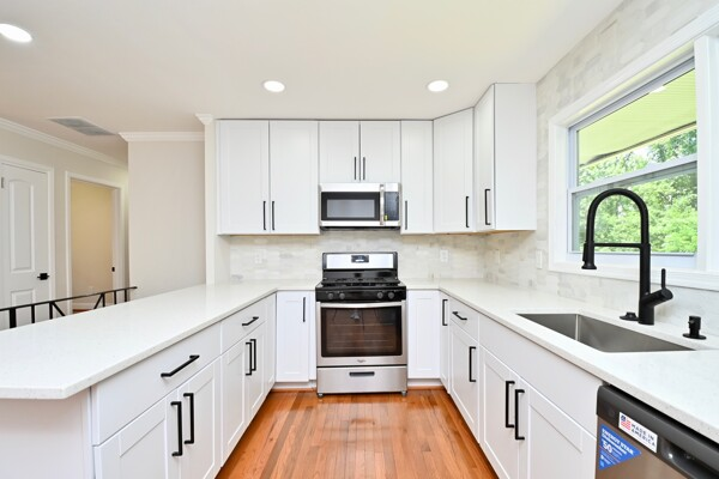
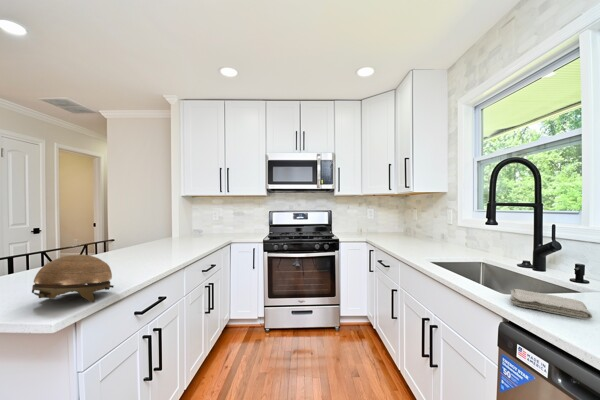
+ washcloth [509,288,593,320]
+ decorative bowl [31,254,115,304]
